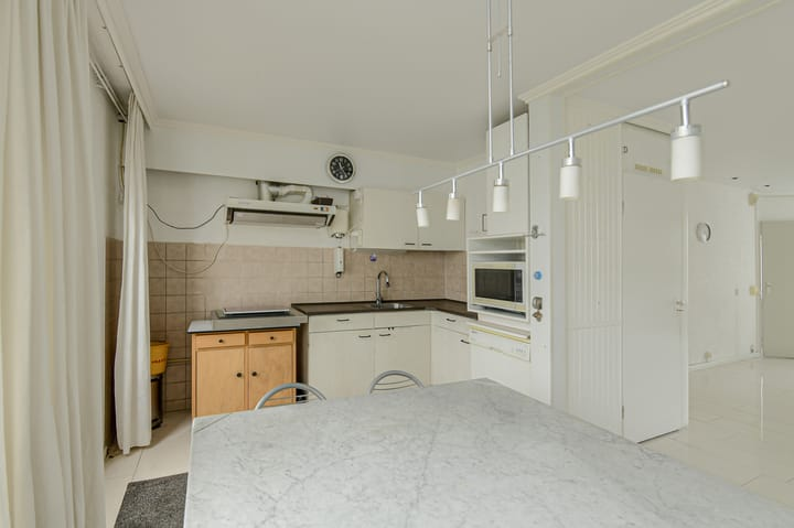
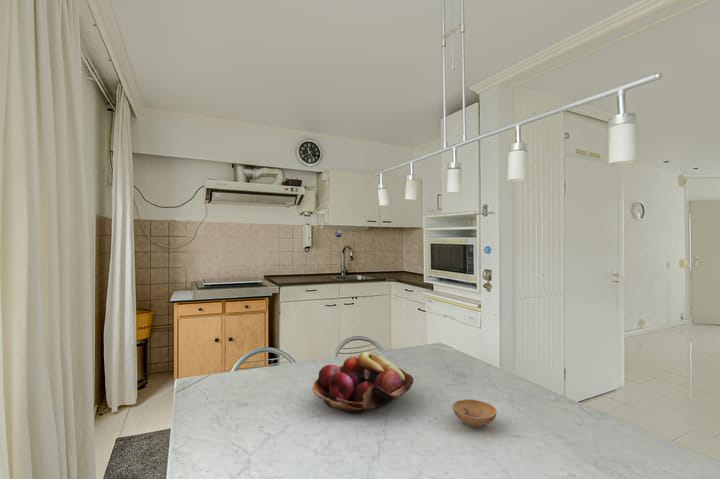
+ bowl [452,398,498,428]
+ fruit basket [312,351,415,415]
